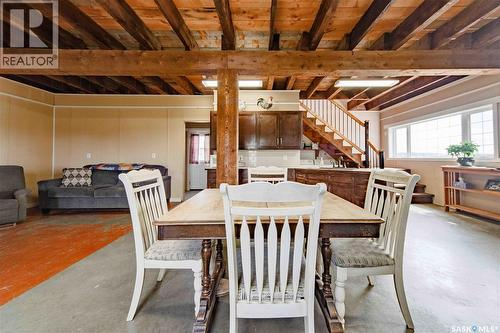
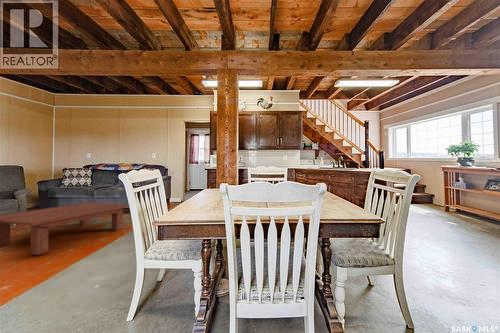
+ coffee table [0,201,130,256]
